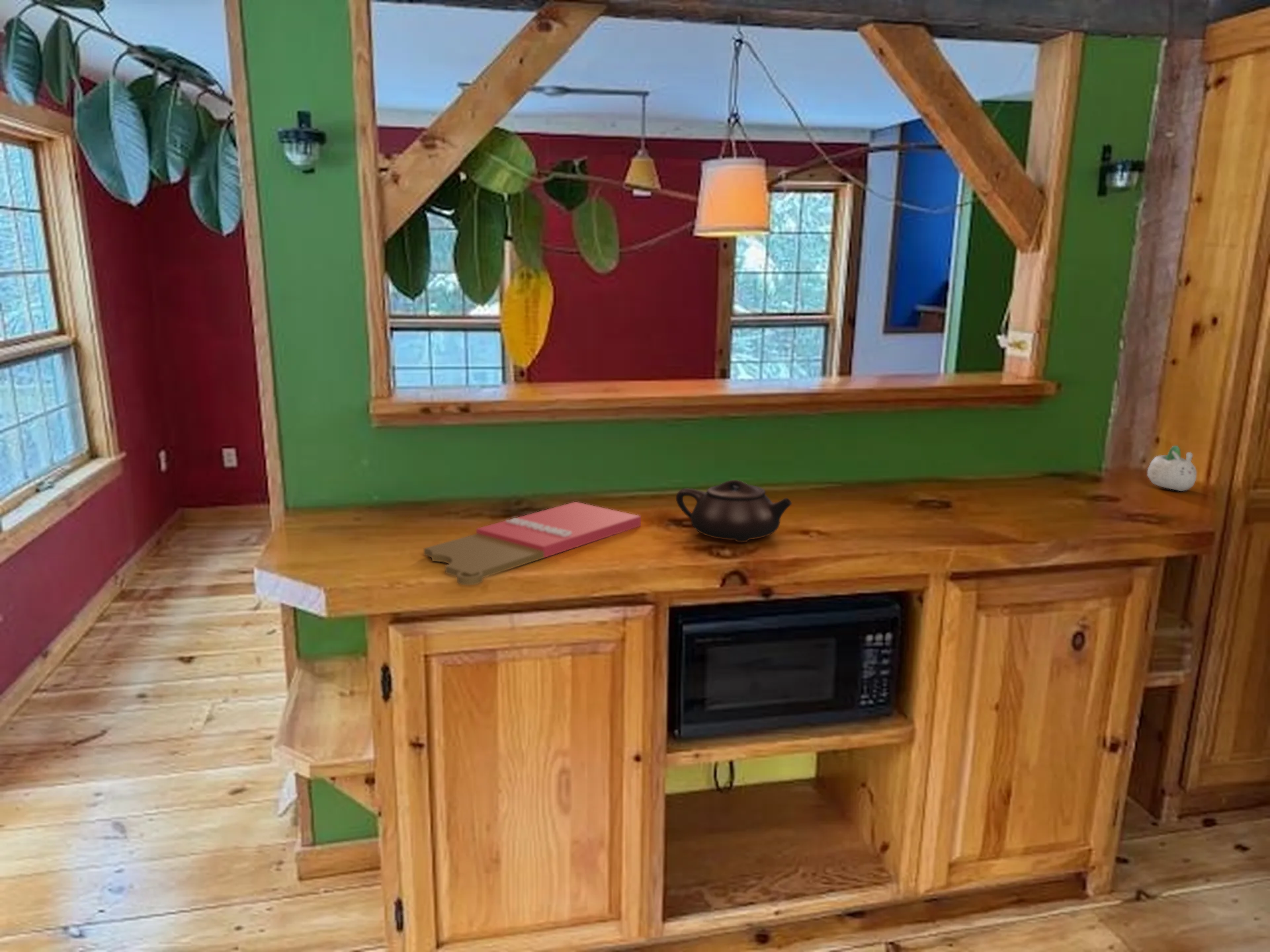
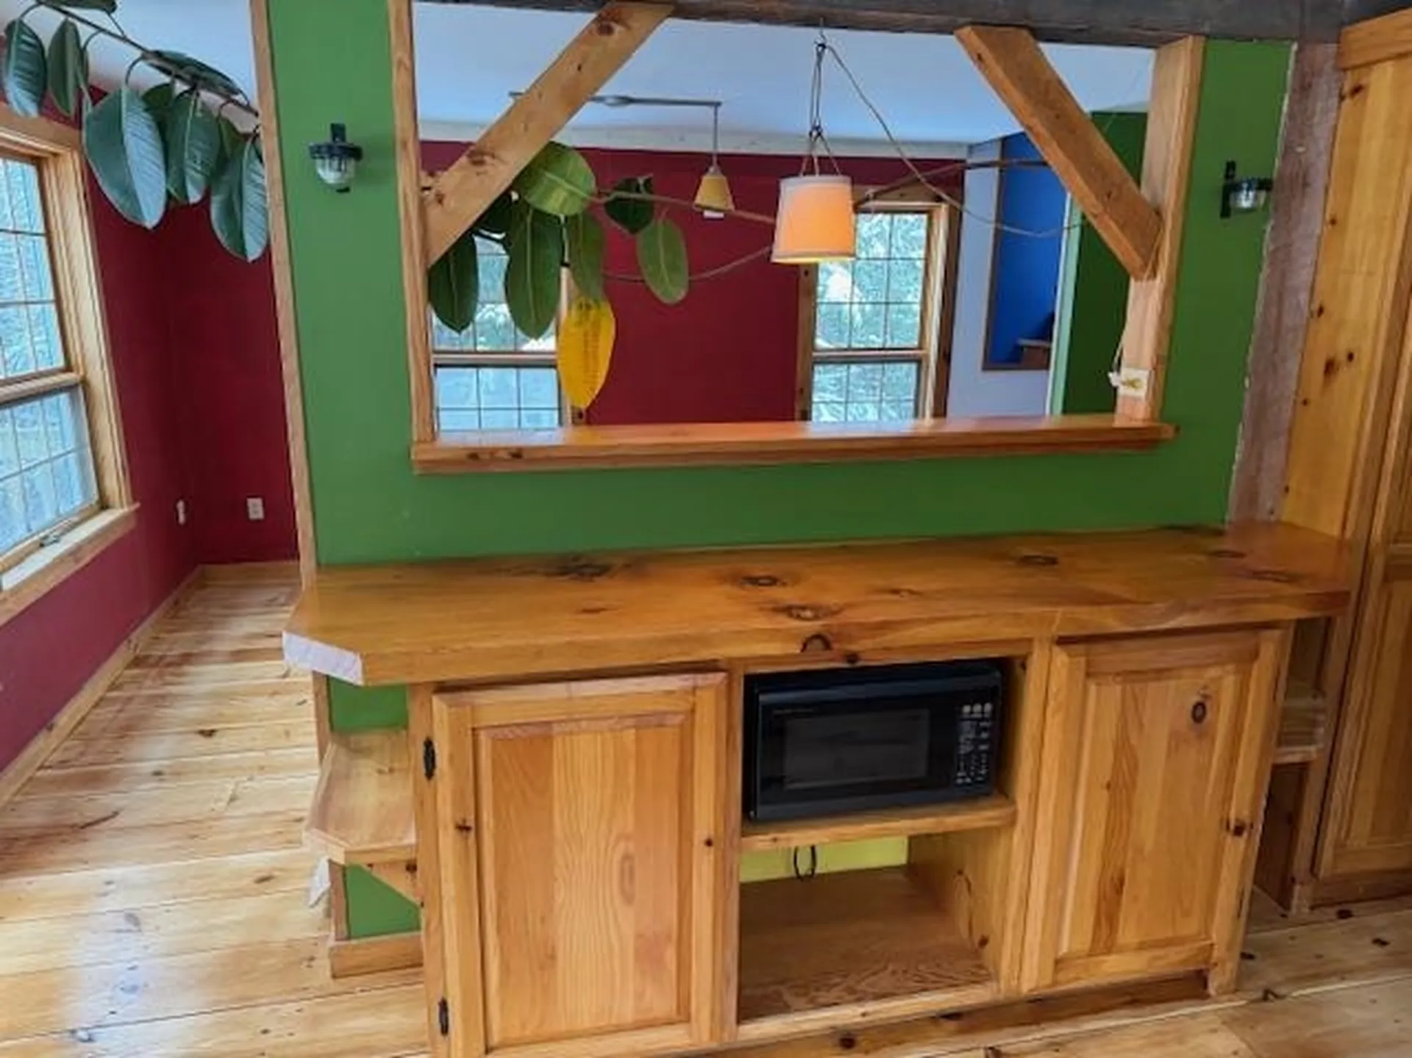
- succulent planter [1147,445,1197,492]
- cutting board [423,501,642,586]
- teapot [675,479,792,543]
